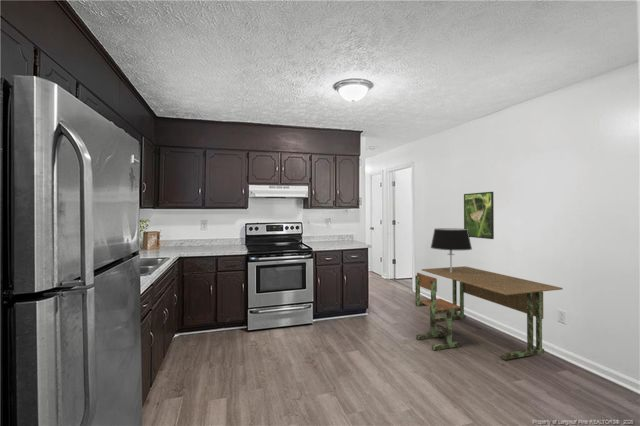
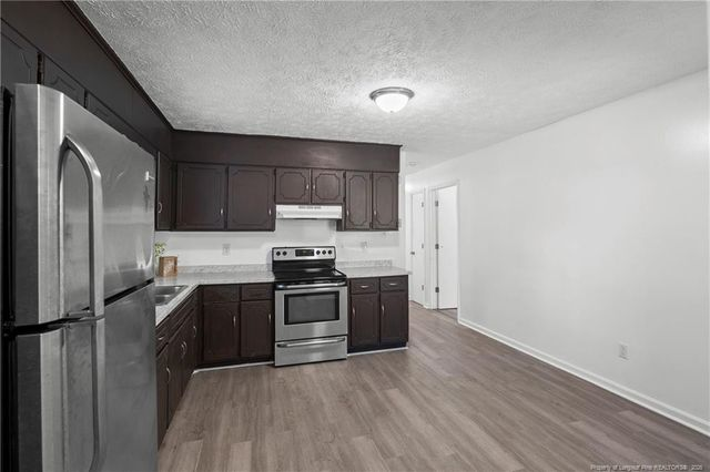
- table lamp [430,227,473,272]
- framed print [463,191,495,240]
- desk [414,265,564,361]
